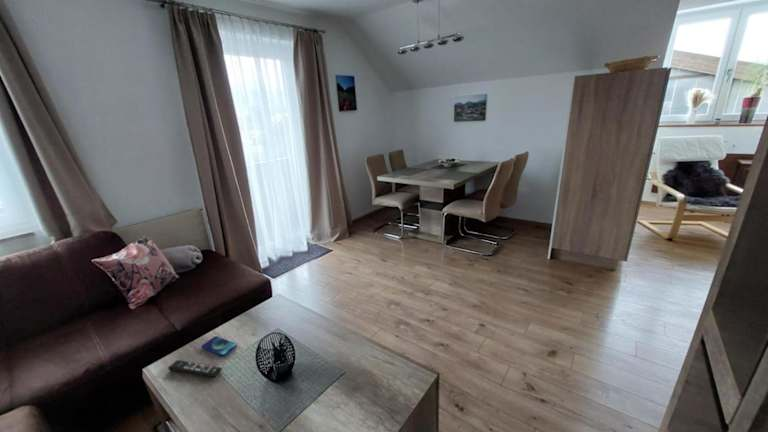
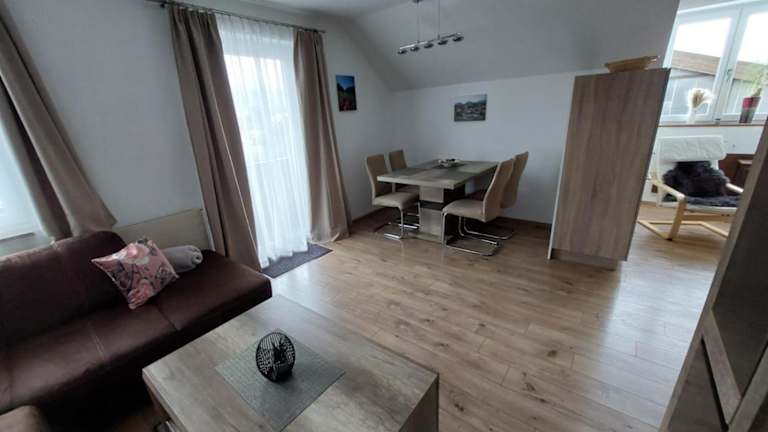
- smartphone [201,335,238,357]
- remote control [167,359,223,378]
